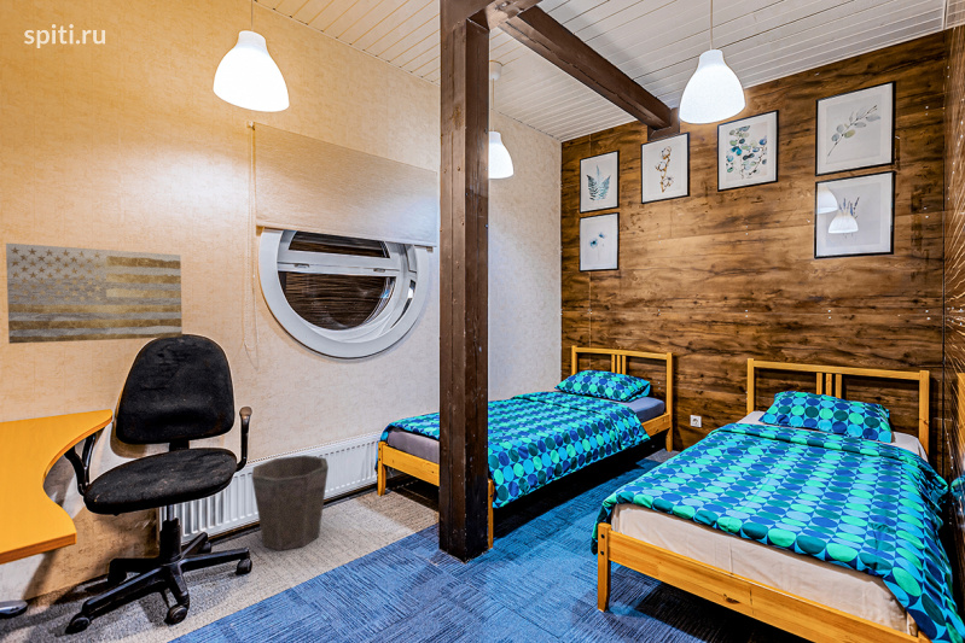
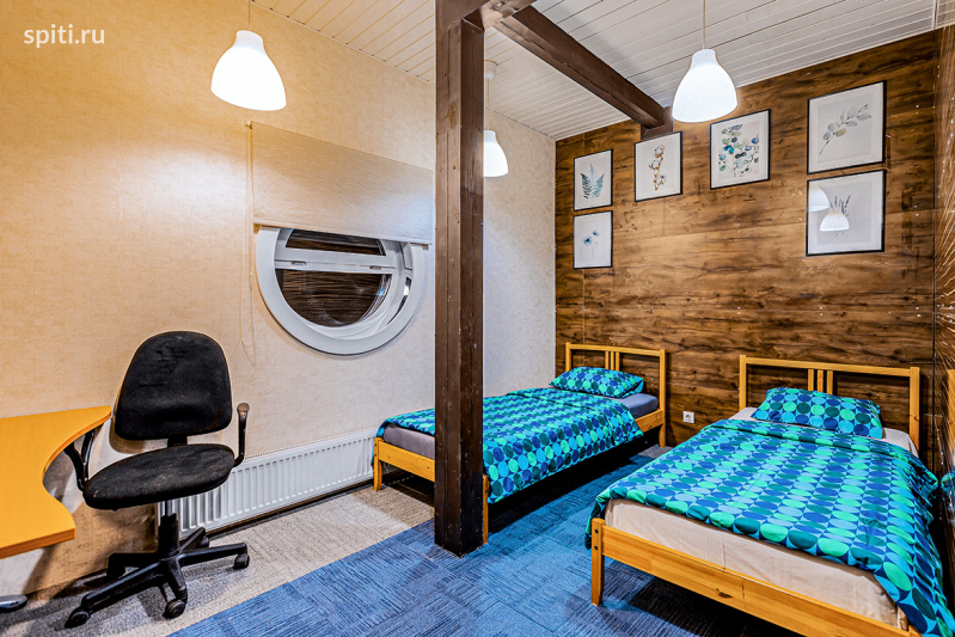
- waste bin [251,454,330,551]
- wall art [5,241,184,345]
